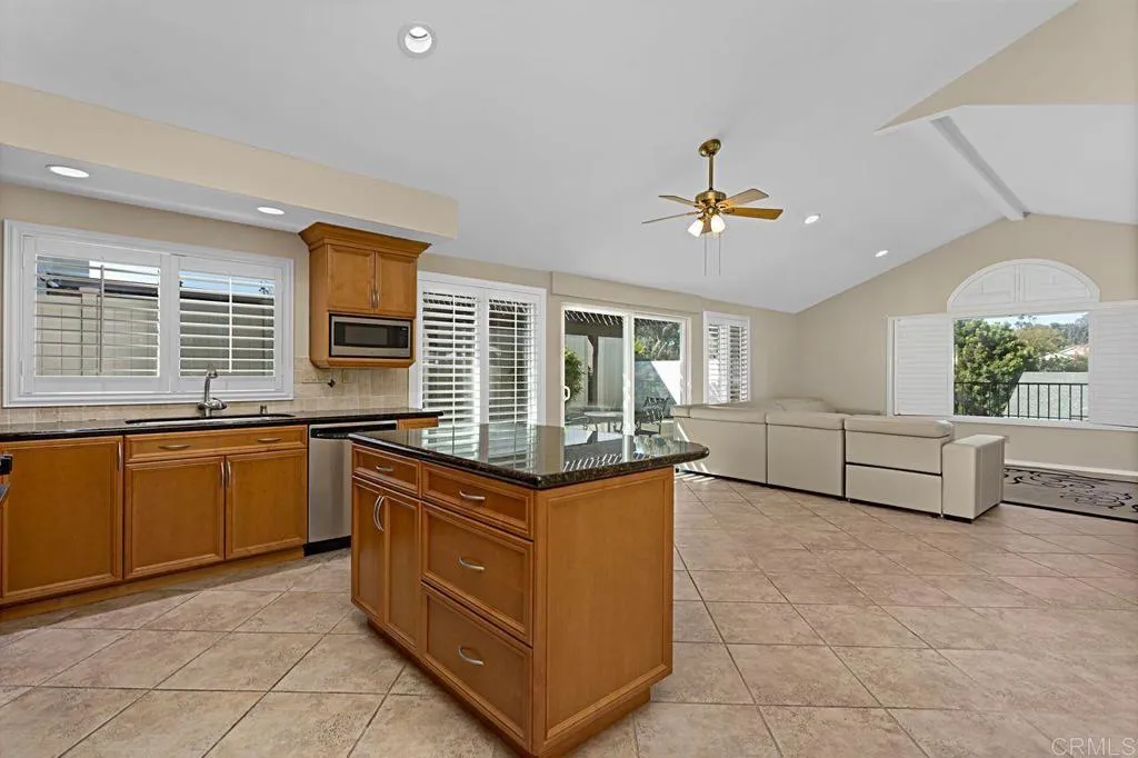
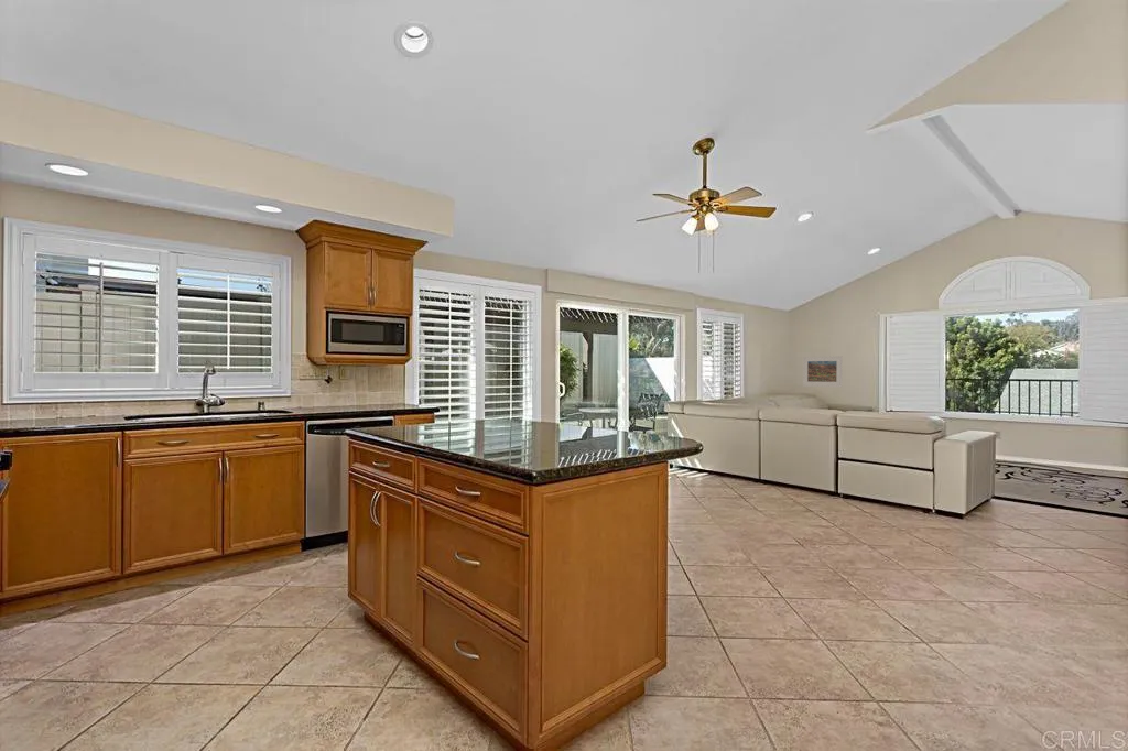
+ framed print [802,355,843,388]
